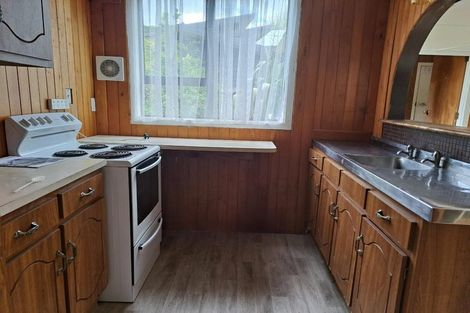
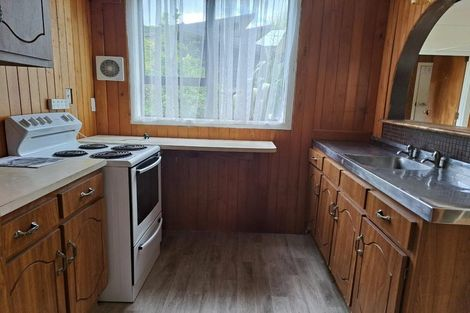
- stirrer [13,175,46,193]
